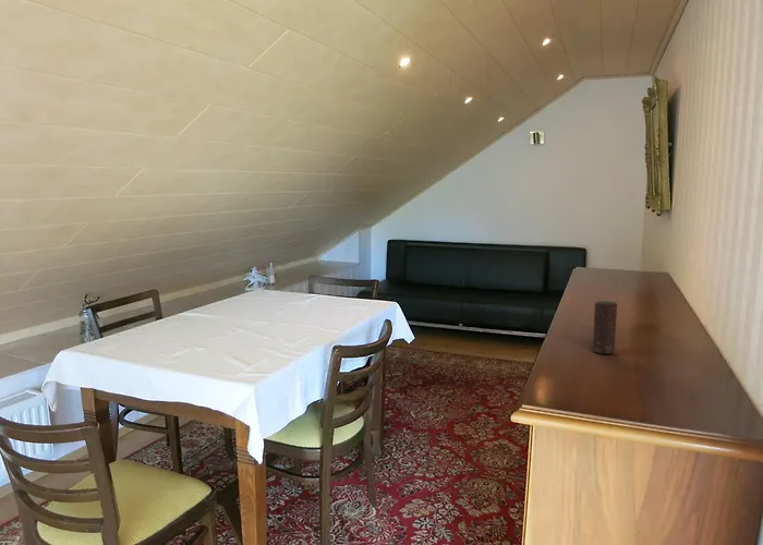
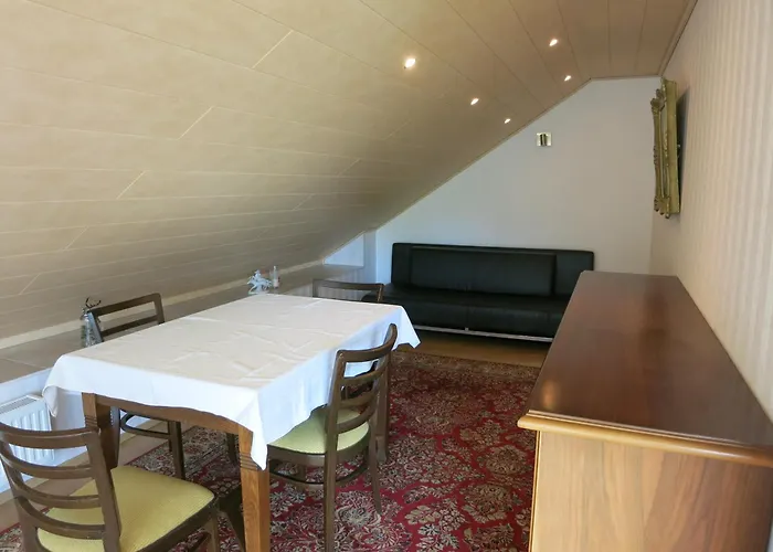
- candle [592,300,618,355]
